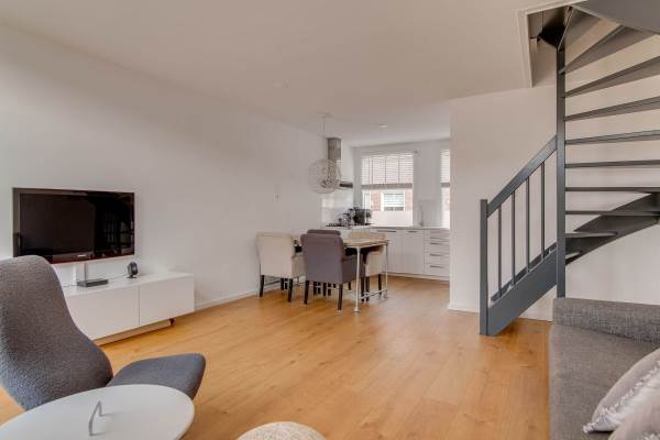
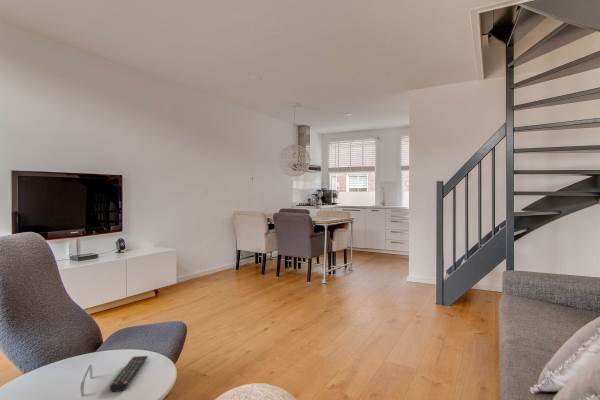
+ remote control [109,355,149,393]
